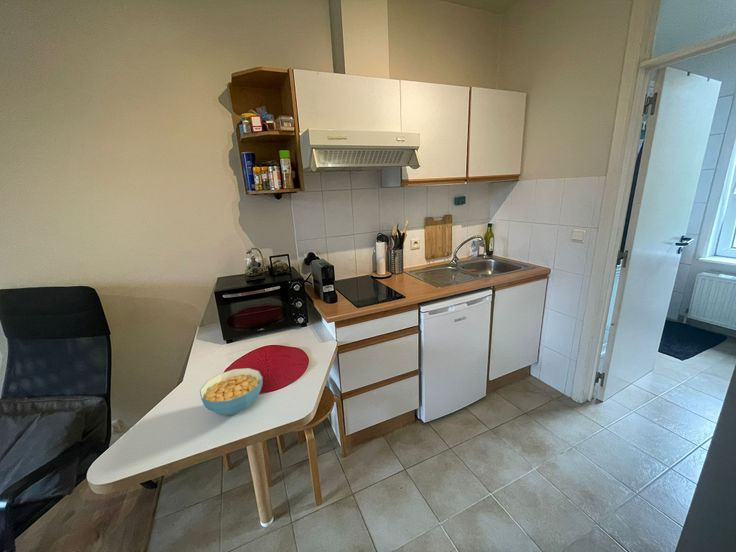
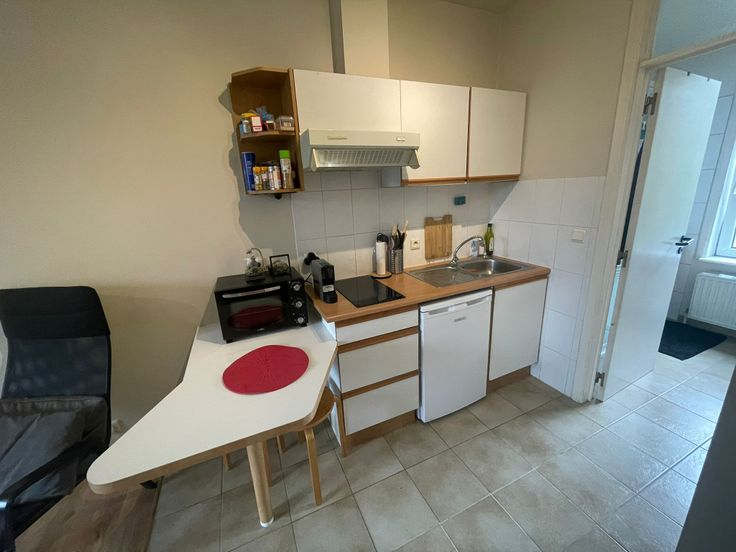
- cereal bowl [199,367,264,416]
